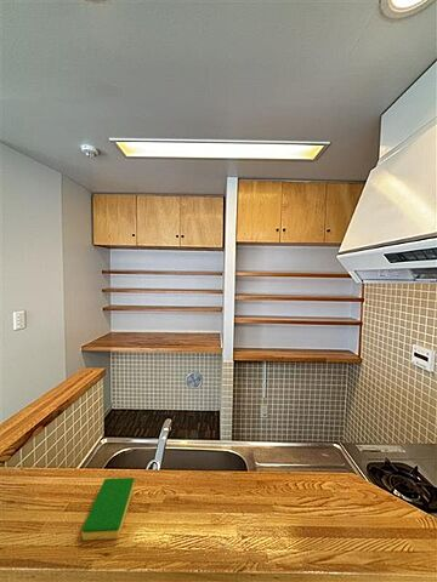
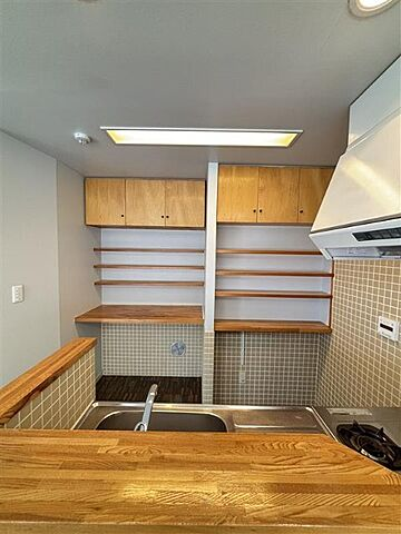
- dish sponge [81,477,135,541]
